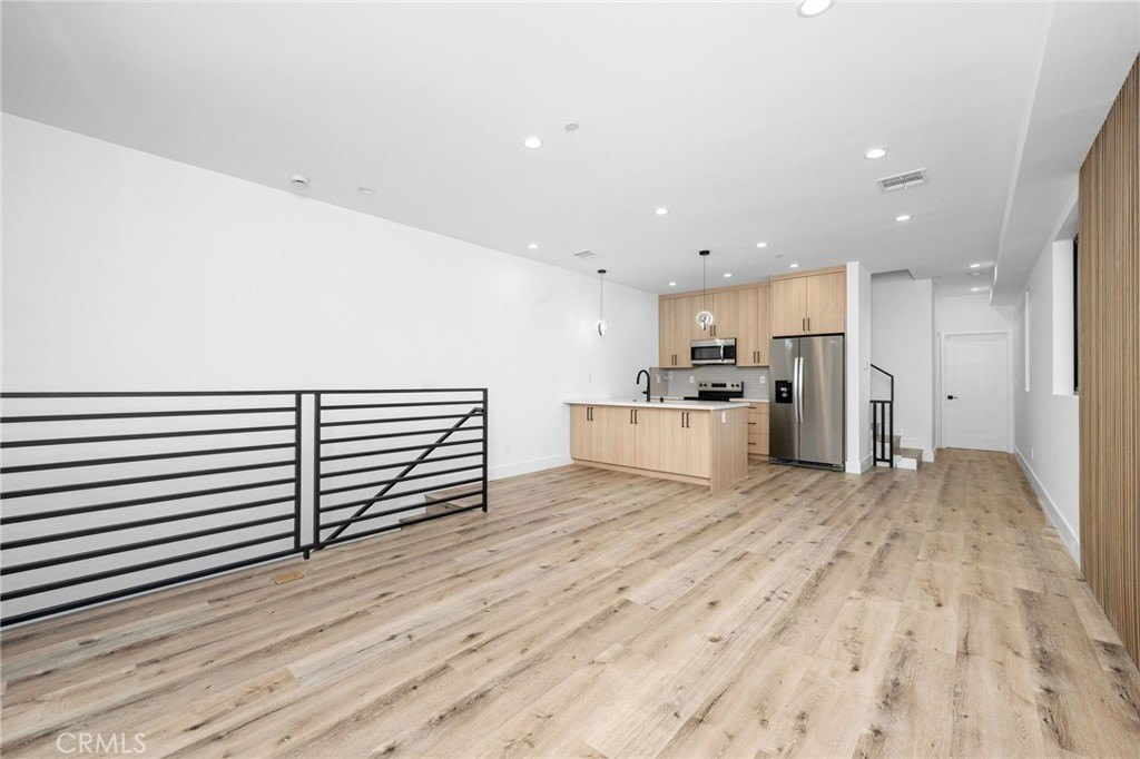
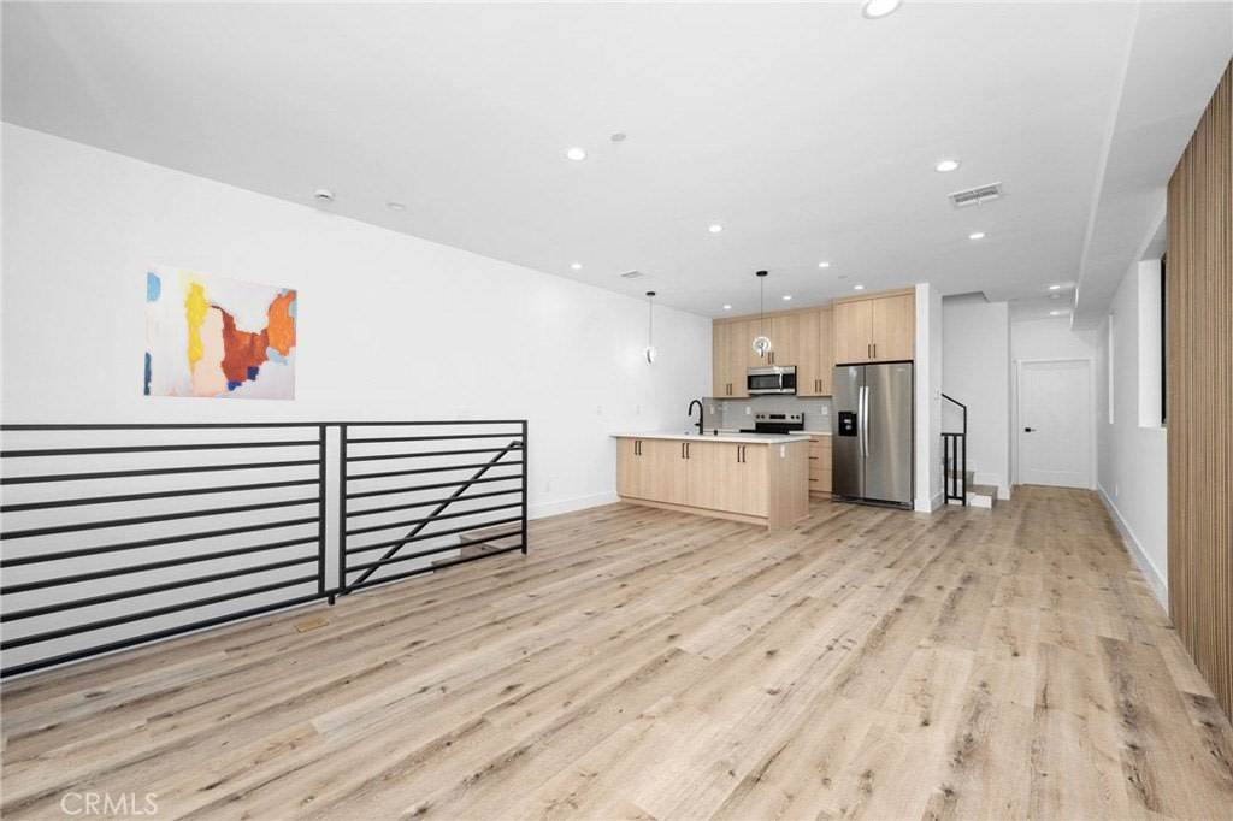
+ wall art [142,262,299,402]
